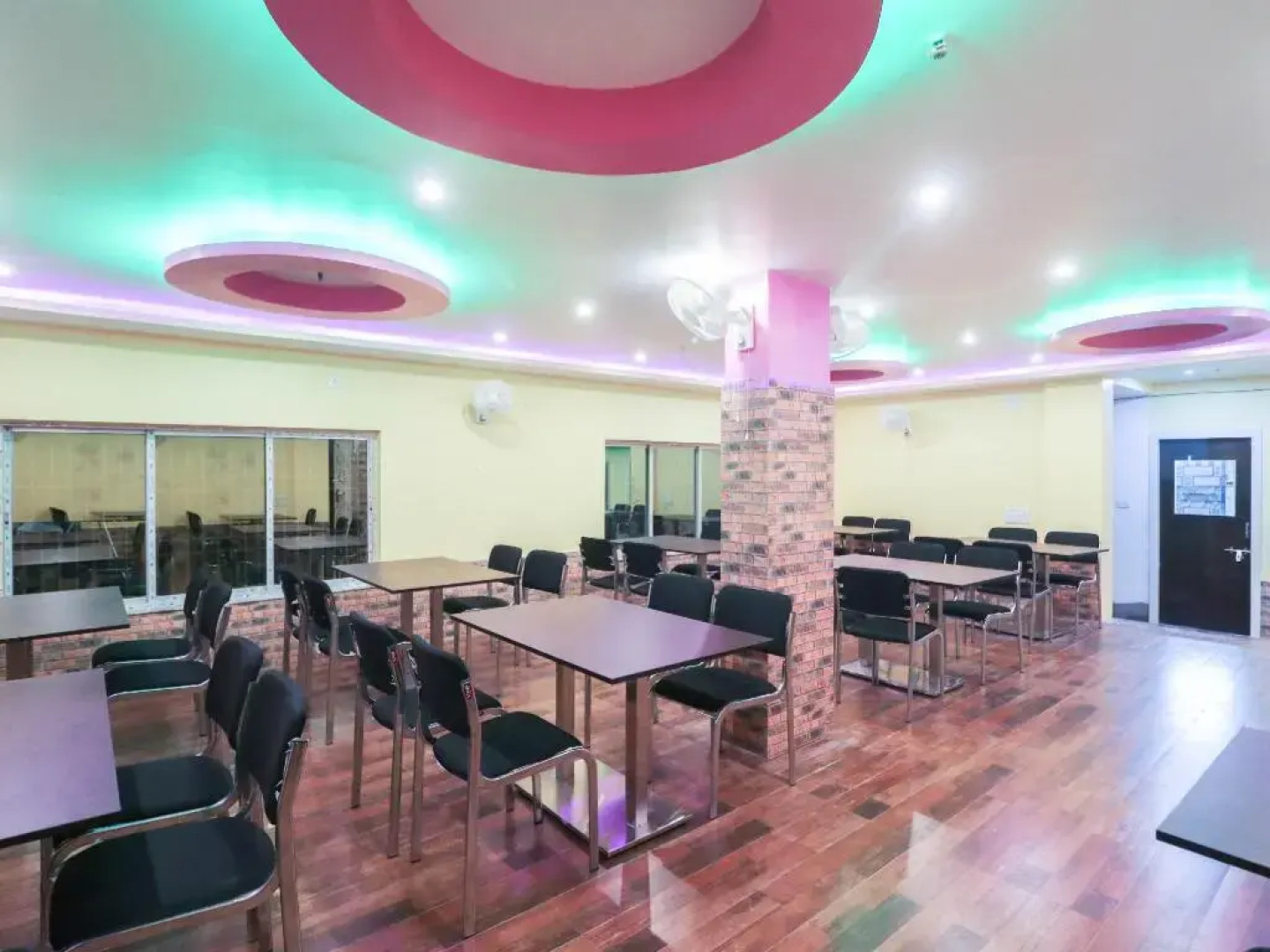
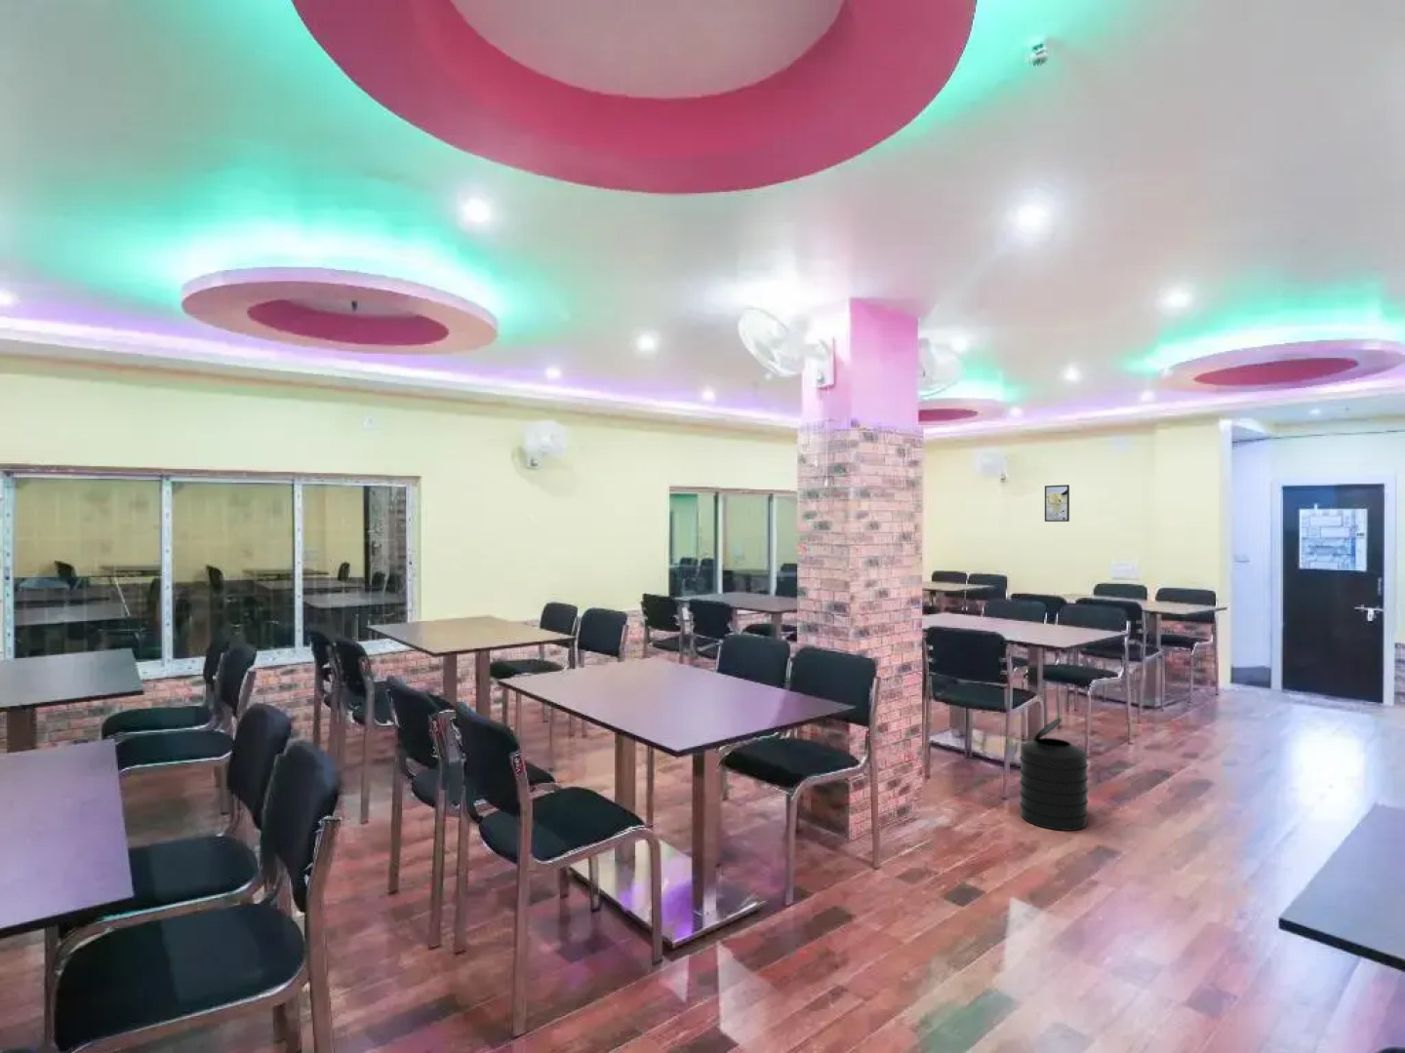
+ trash can [1019,718,1089,832]
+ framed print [1044,483,1070,522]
